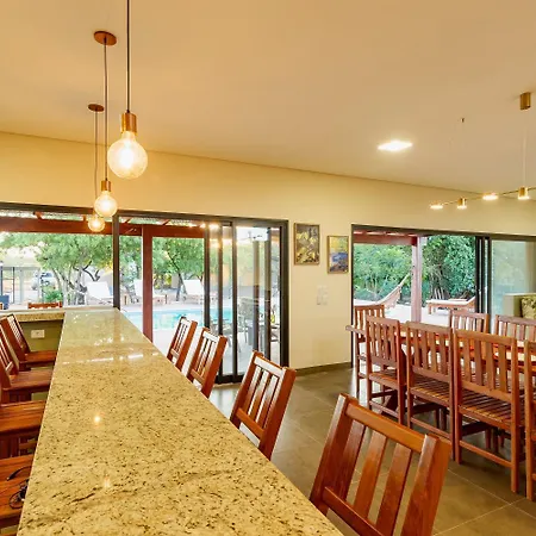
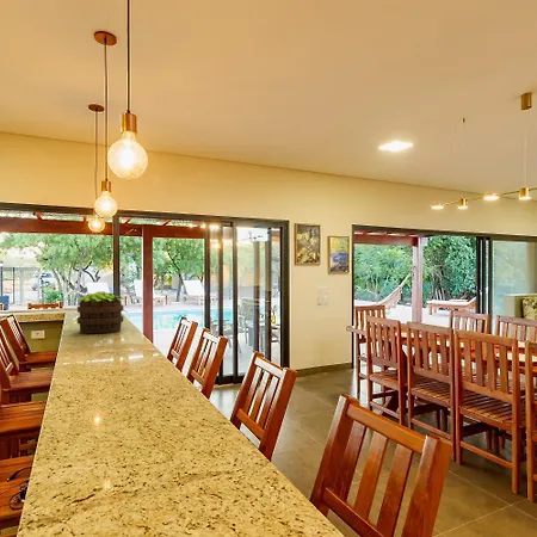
+ potted plant [76,290,125,334]
